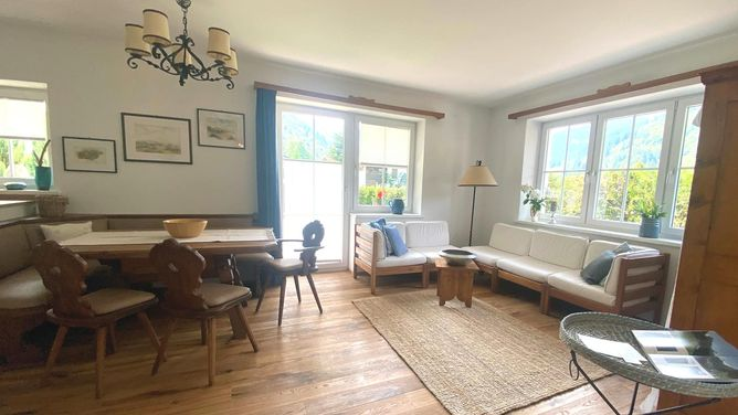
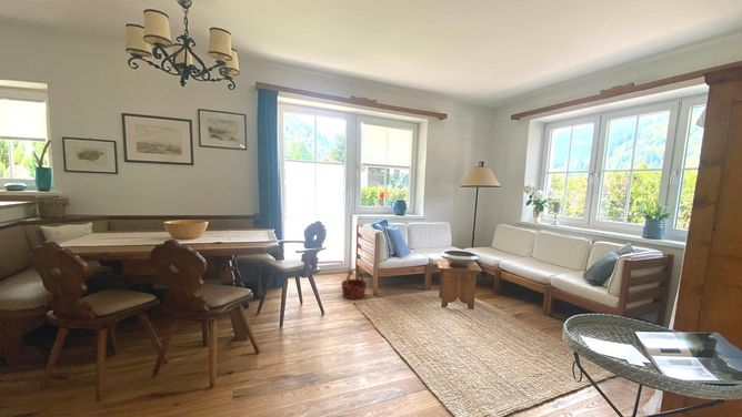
+ basket [340,267,368,301]
